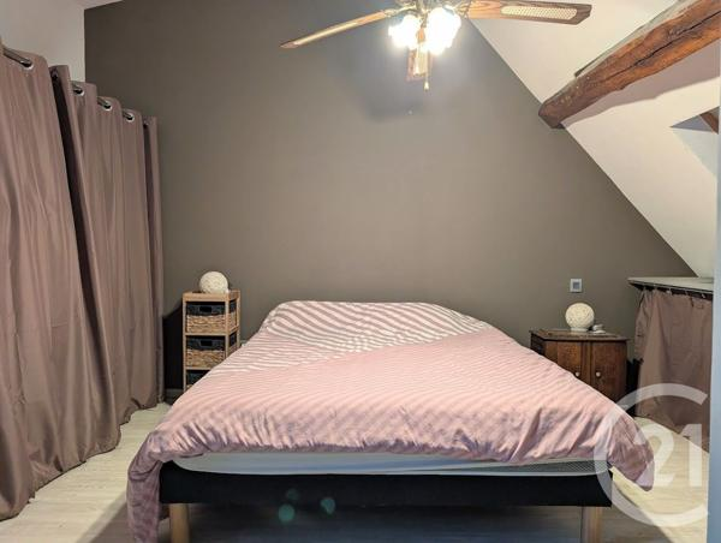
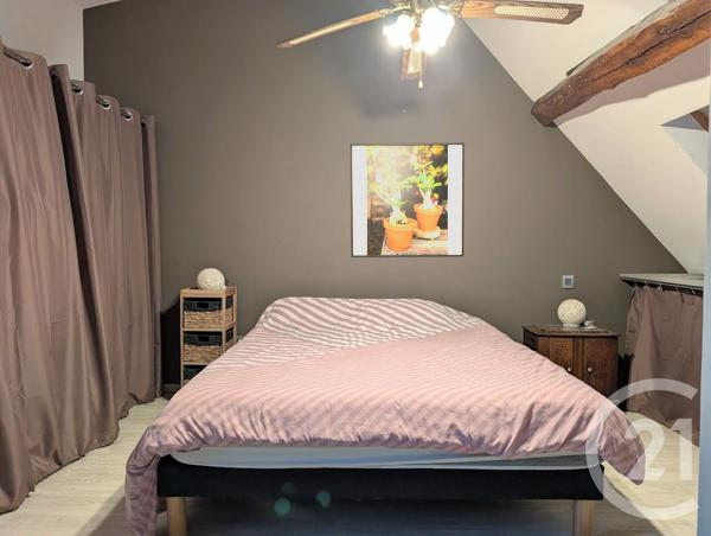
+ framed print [350,141,466,259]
